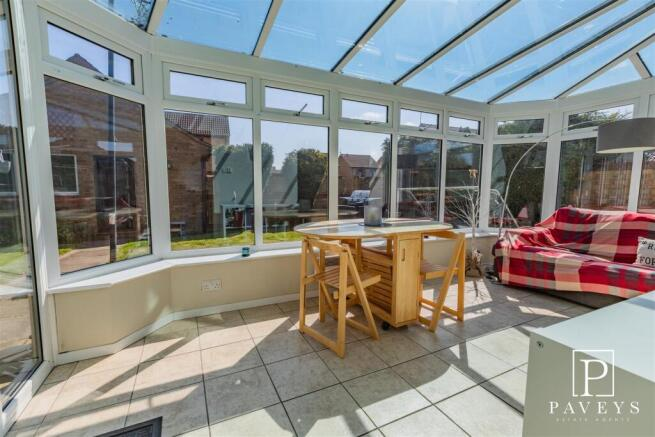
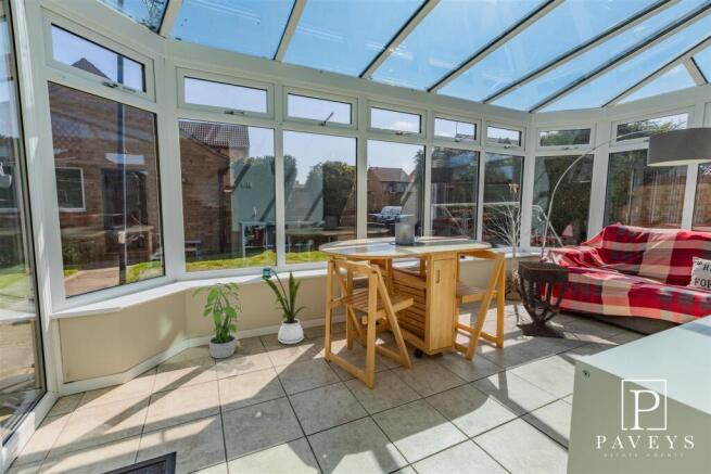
+ house plant [262,266,310,345]
+ potted plant [189,281,243,359]
+ side table [516,260,571,340]
